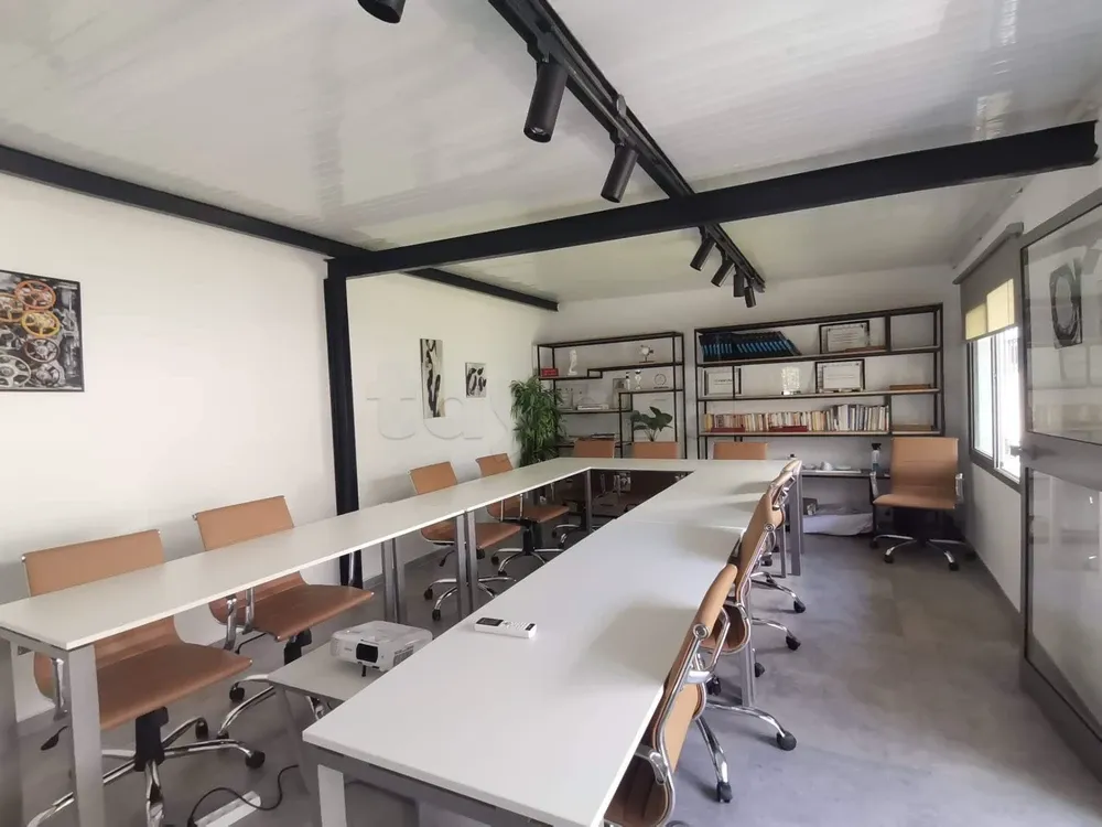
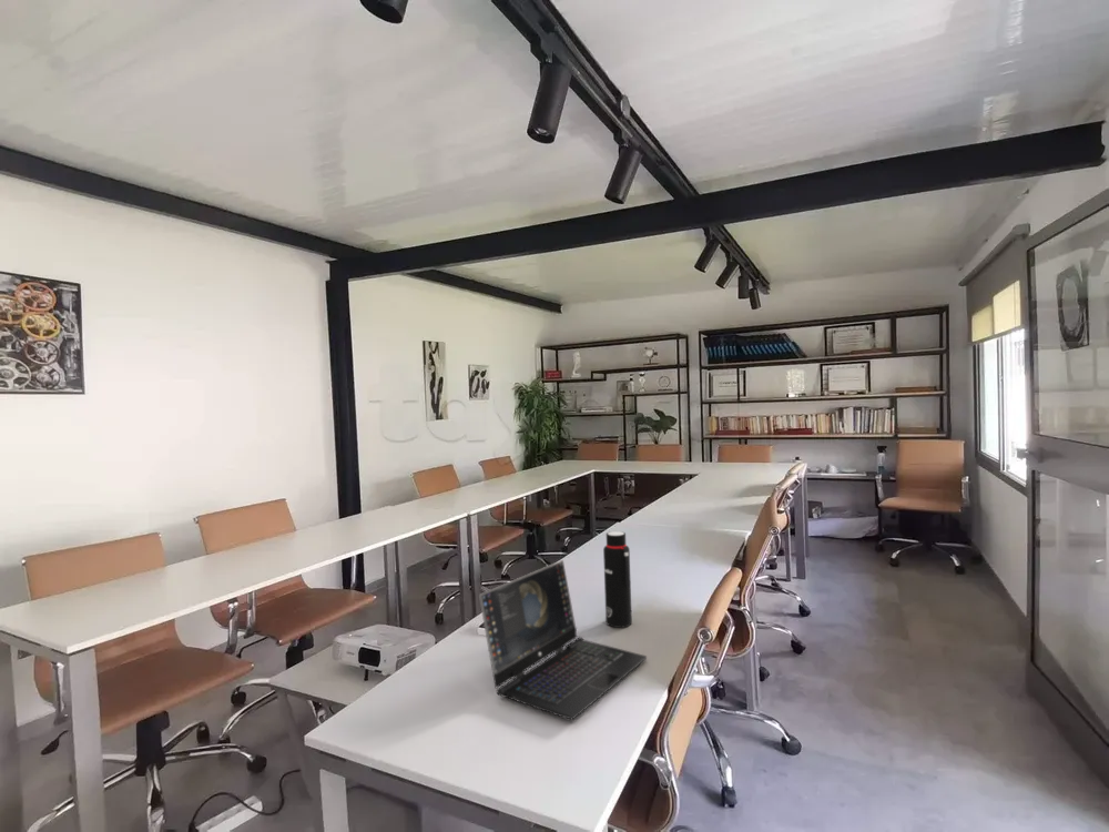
+ laptop [478,559,648,720]
+ water bottle [602,530,633,629]
